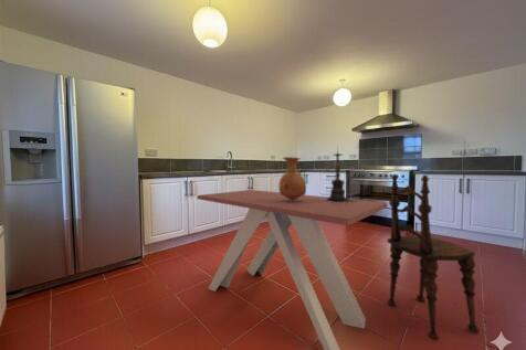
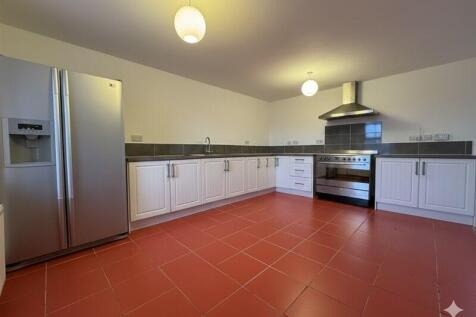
- candle holder [320,146,358,203]
- dining chair [387,173,481,341]
- vase [277,156,307,201]
- dining table [196,189,389,350]
